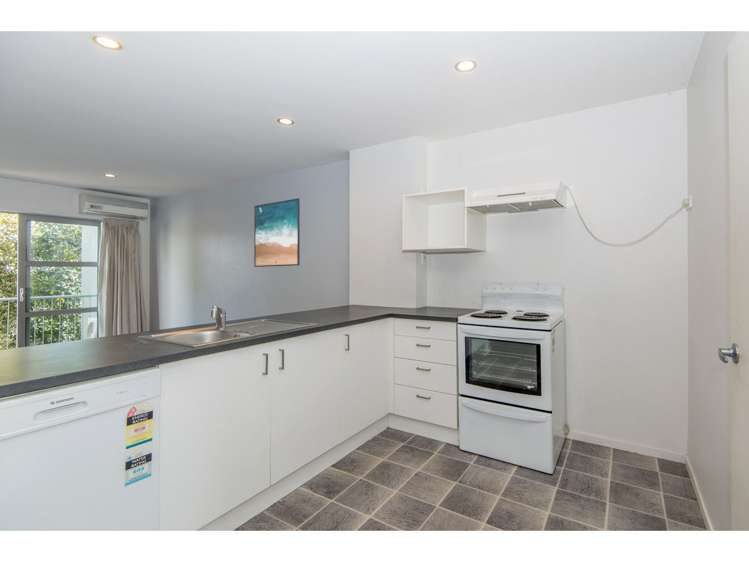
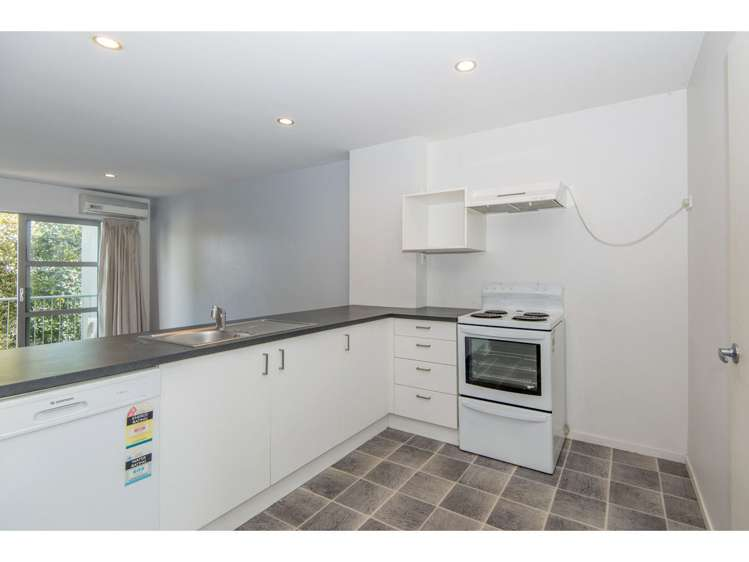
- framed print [253,197,301,268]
